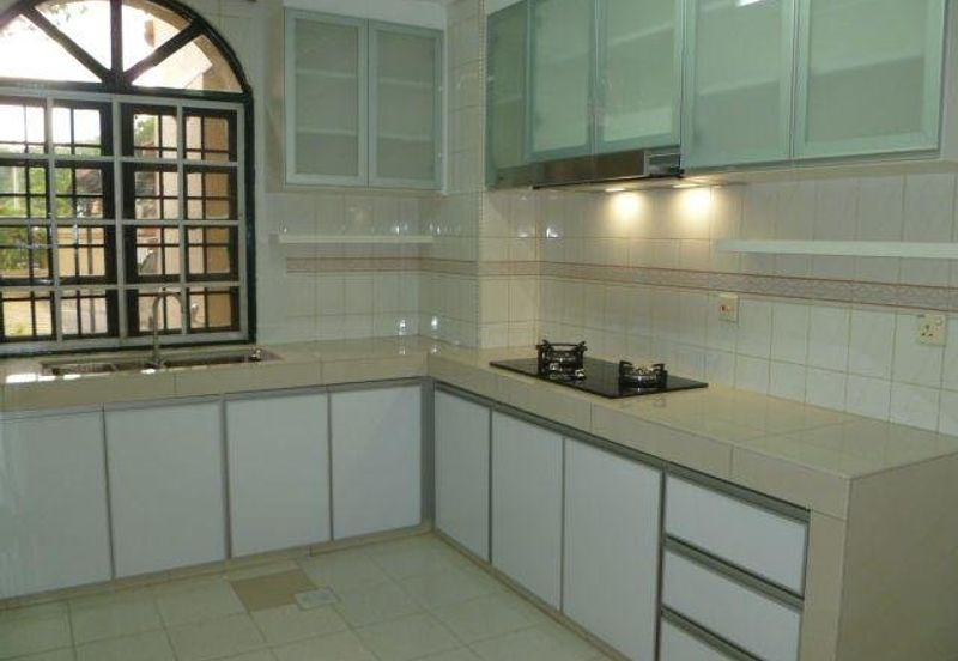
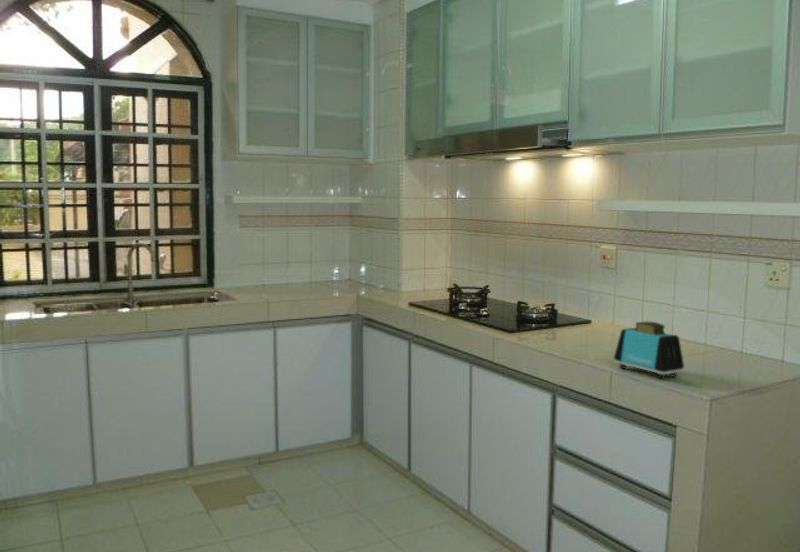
+ toaster [613,321,685,380]
